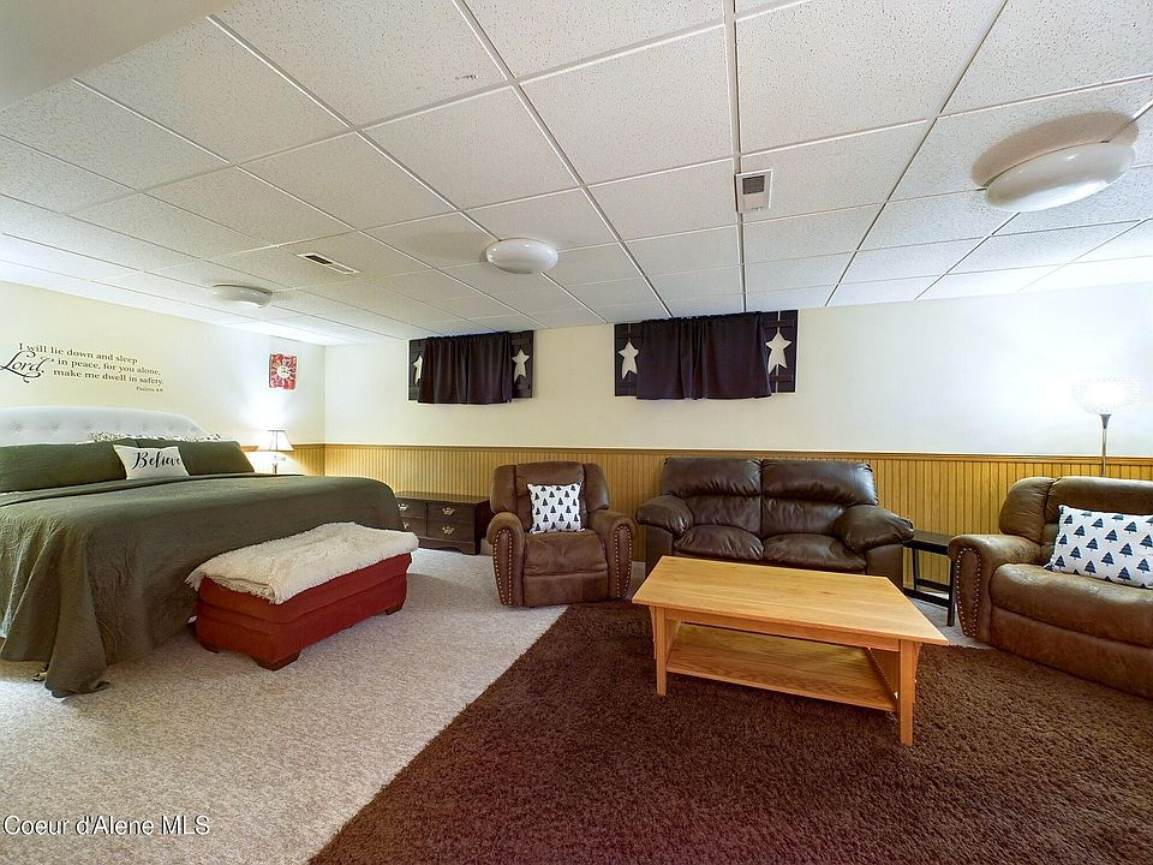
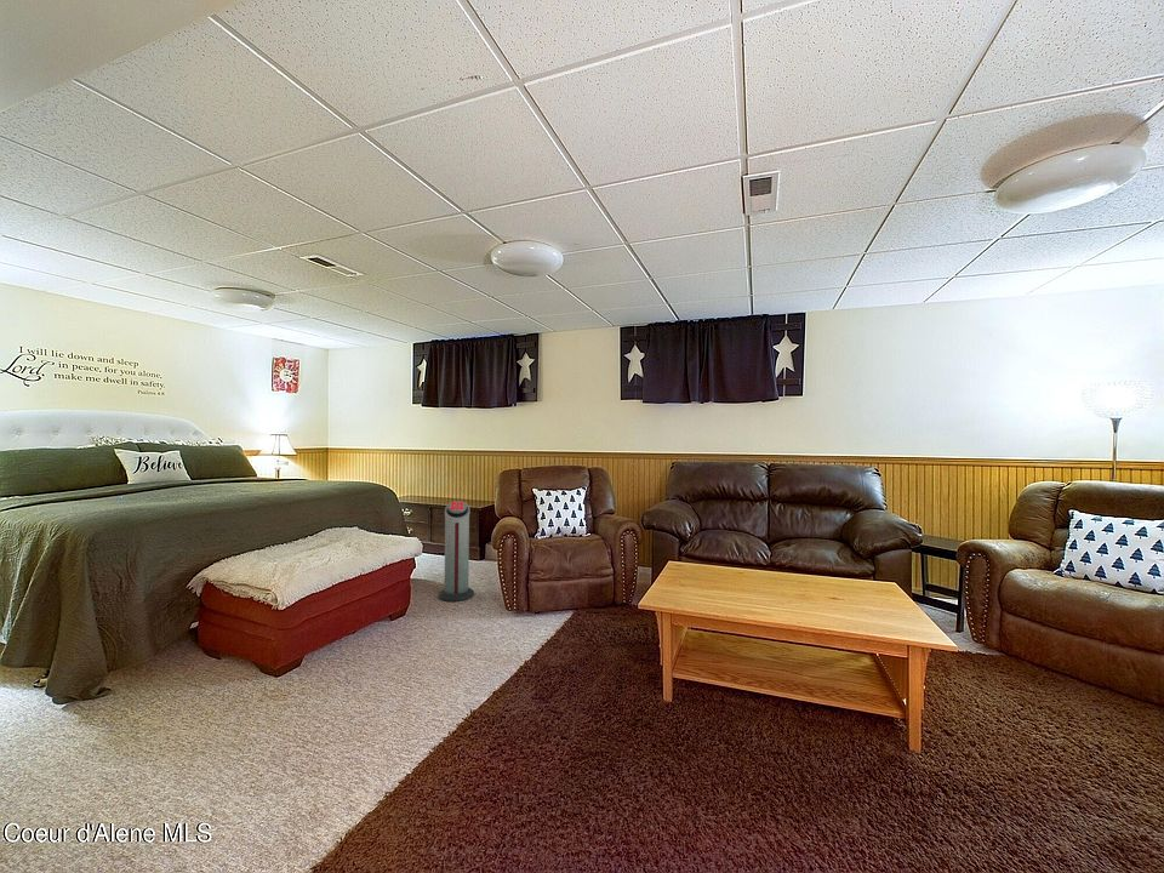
+ air purifier [438,500,475,603]
